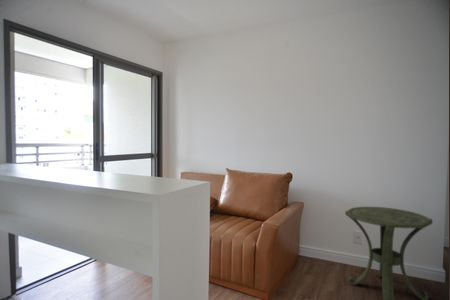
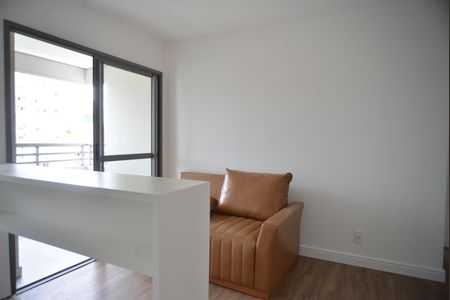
- side table [344,206,434,300]
